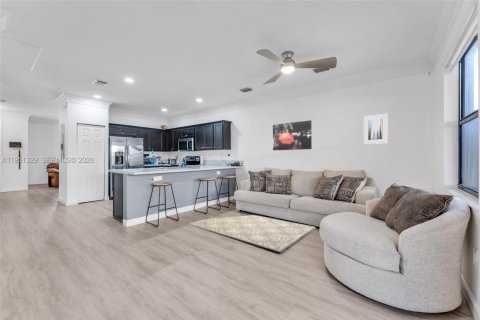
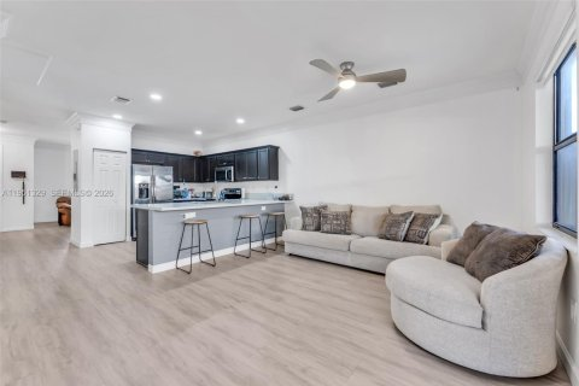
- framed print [363,113,389,145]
- rug [188,214,317,253]
- wall art [272,119,313,151]
